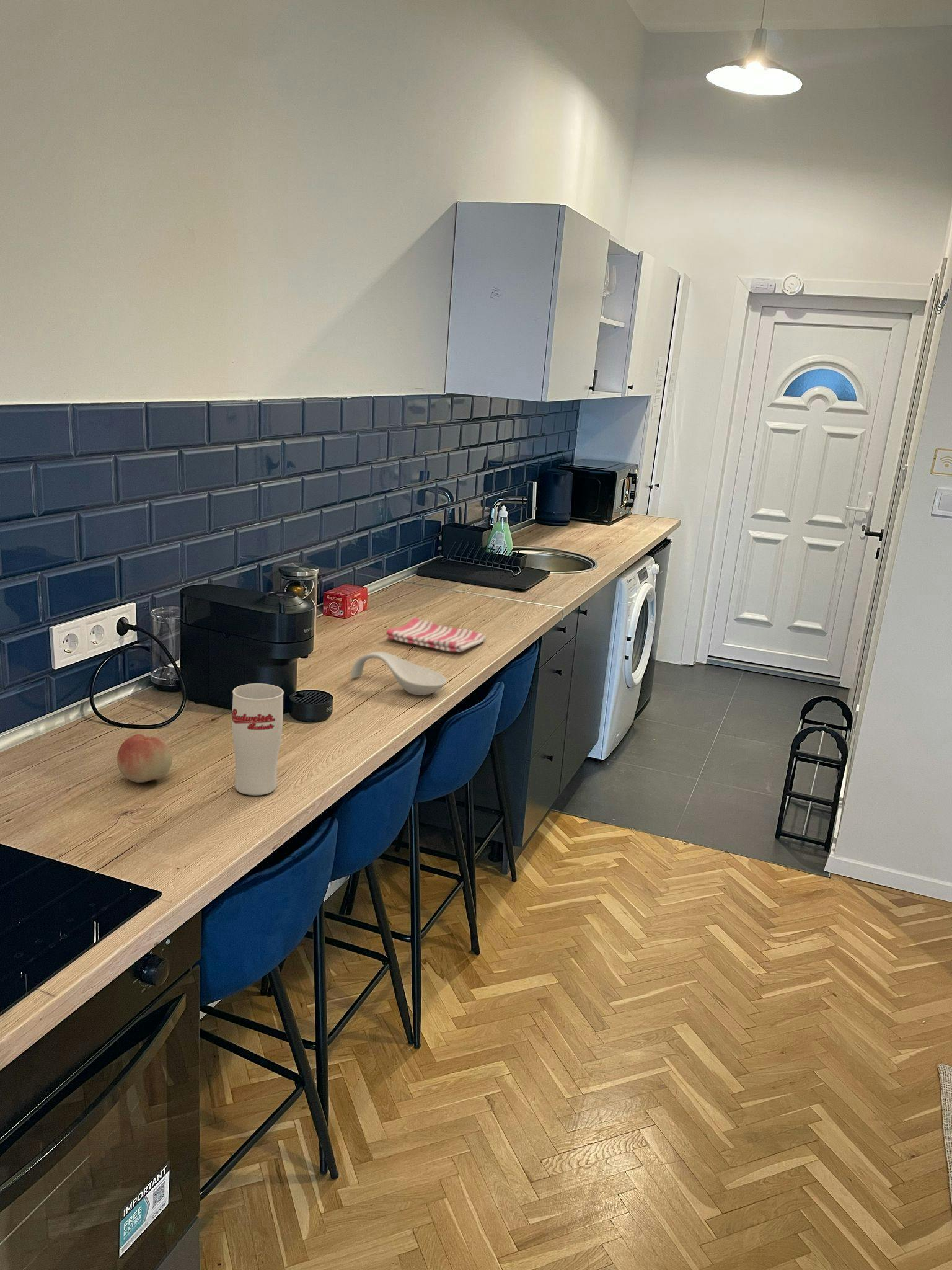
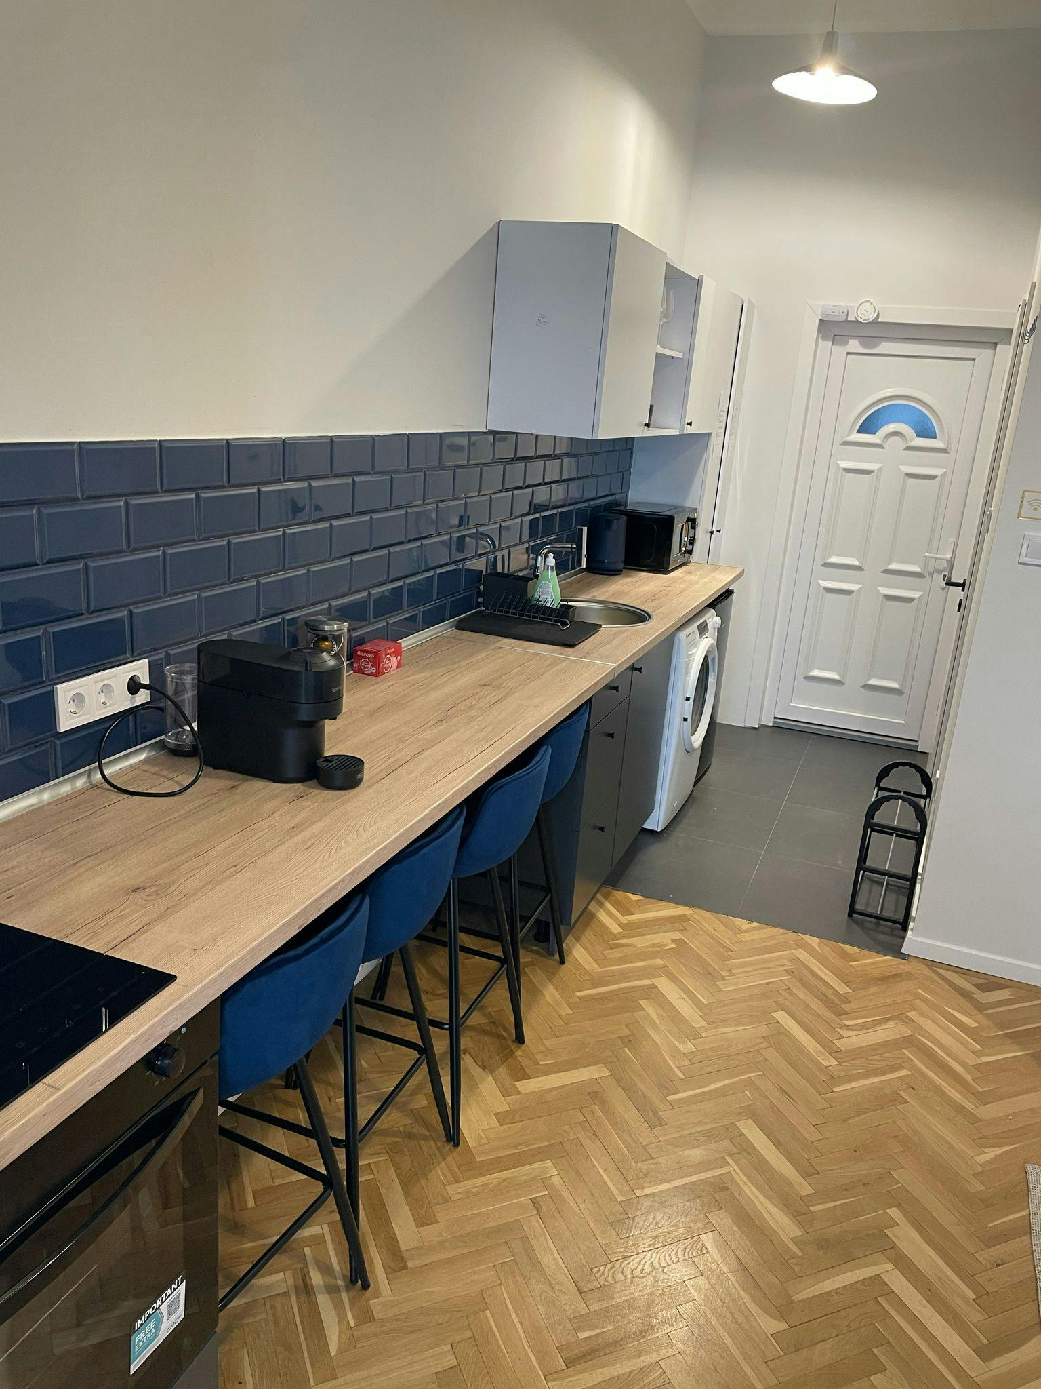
- fruit [117,734,173,783]
- dish towel [386,616,487,652]
- spoon rest [350,651,447,696]
- cup [231,683,284,796]
